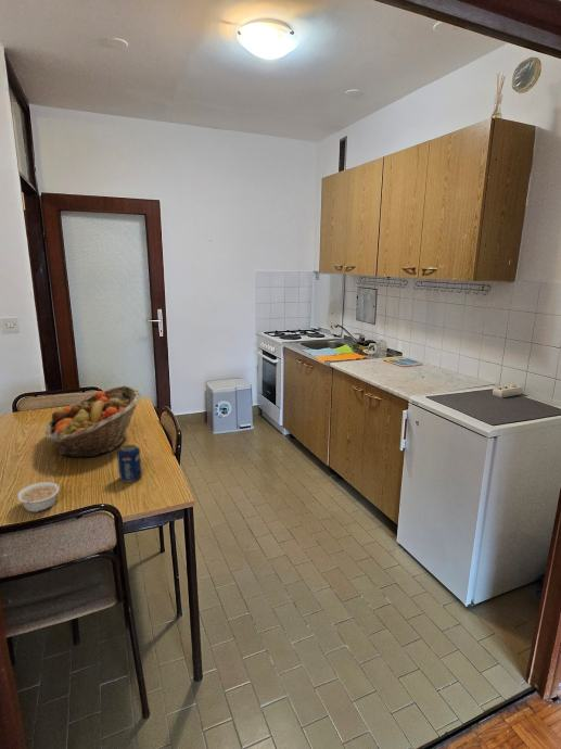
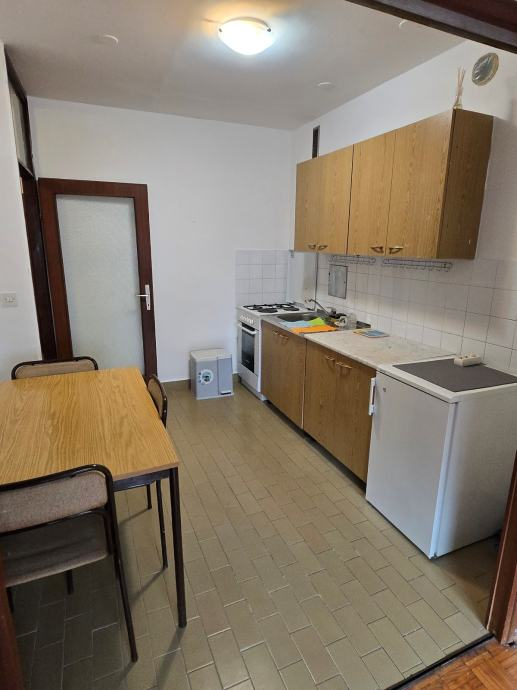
- beverage can [116,444,142,483]
- legume [16,481,61,513]
- fruit basket [43,384,142,458]
